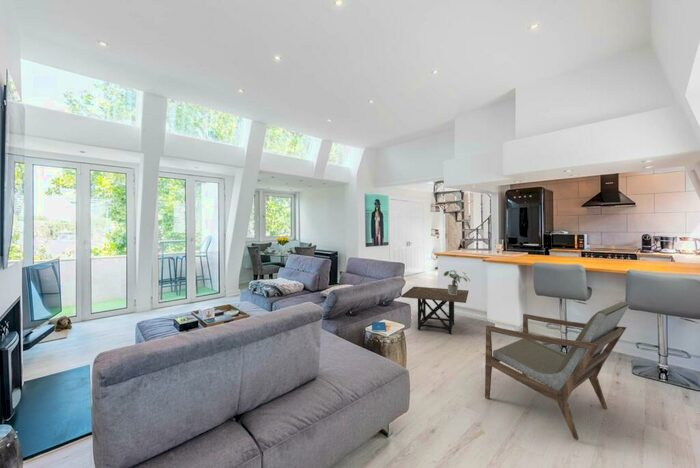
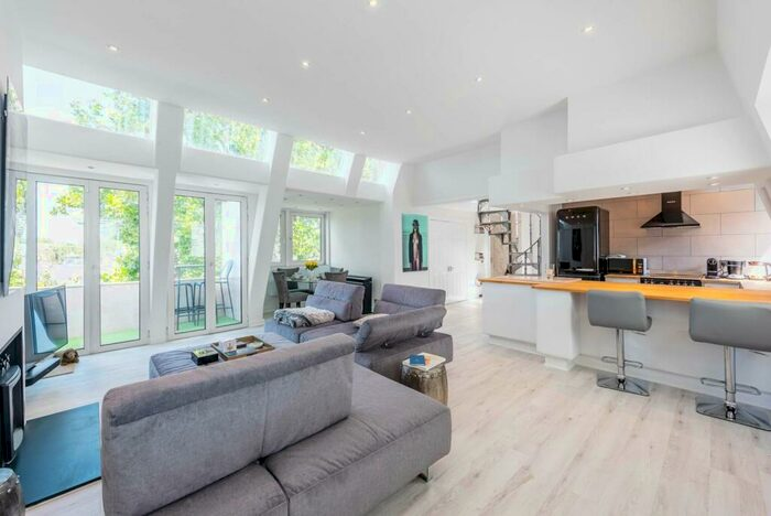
- side table [400,286,470,335]
- armchair [484,301,630,441]
- potted plant [443,269,471,295]
